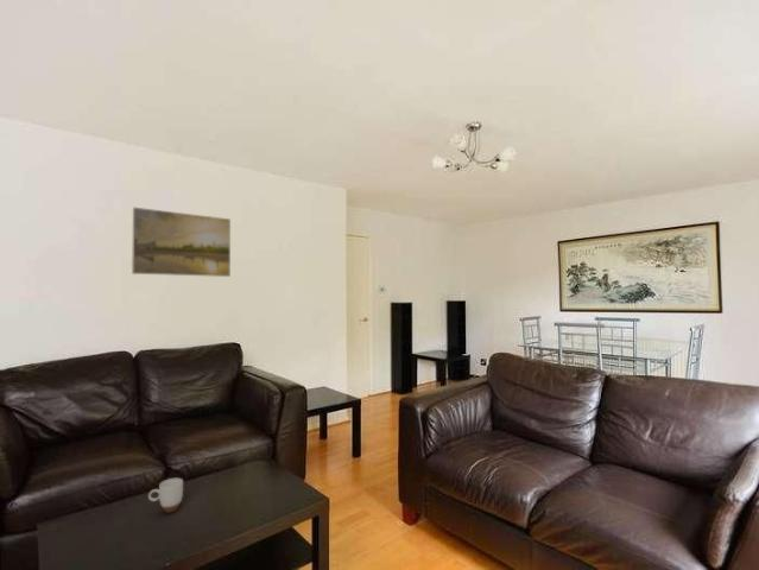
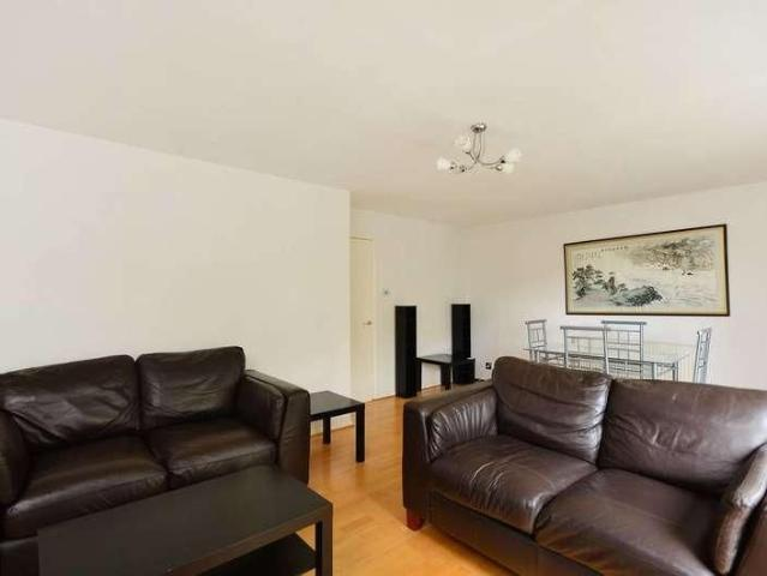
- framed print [131,207,232,278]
- mug [147,477,184,514]
